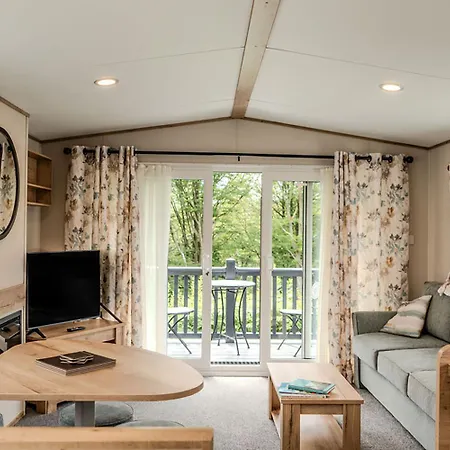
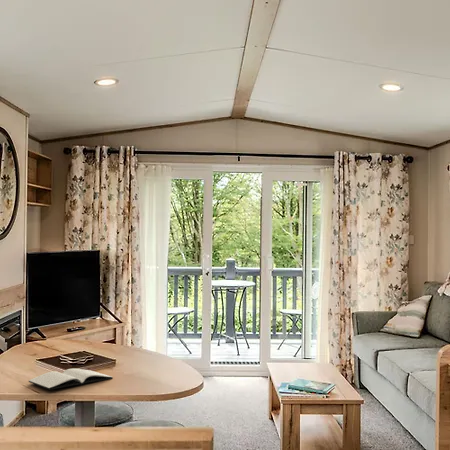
+ book [28,368,114,391]
